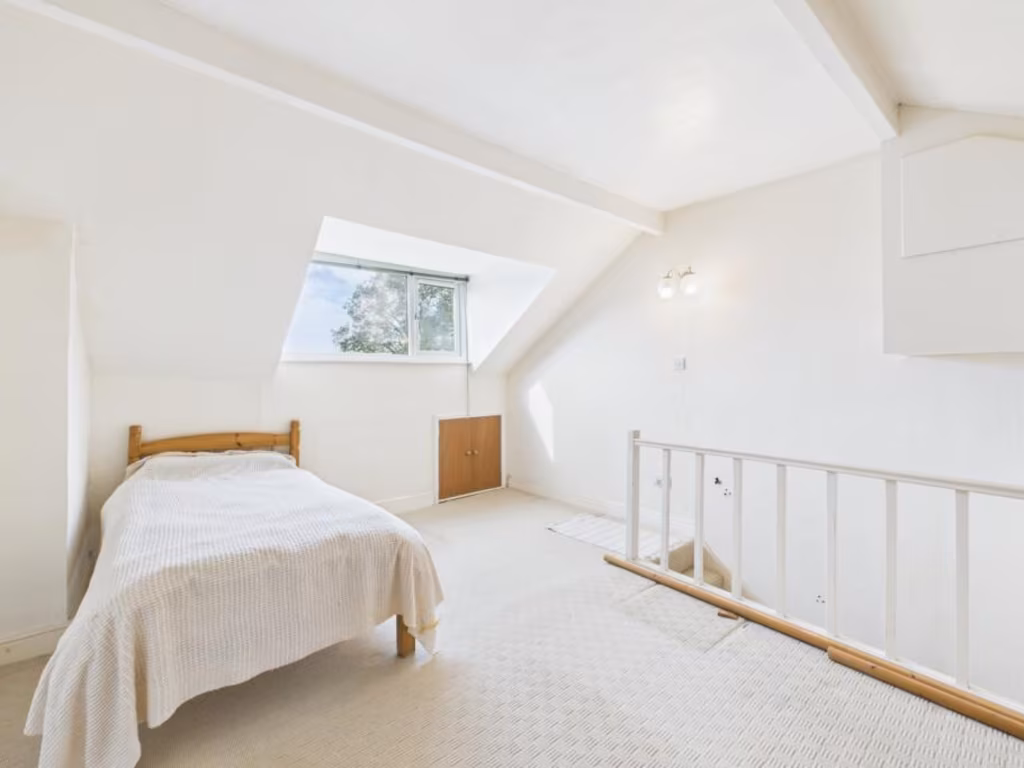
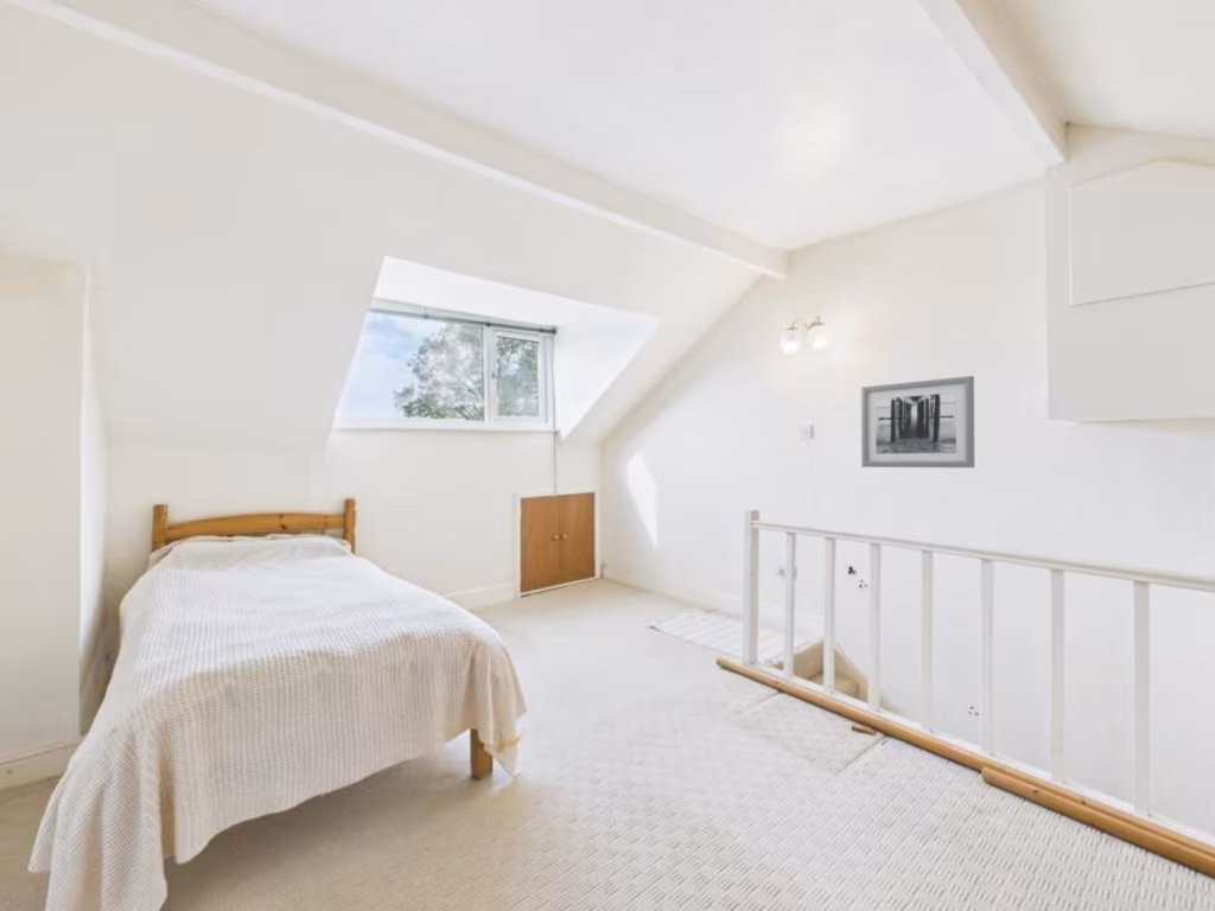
+ wall art [860,375,975,469]
